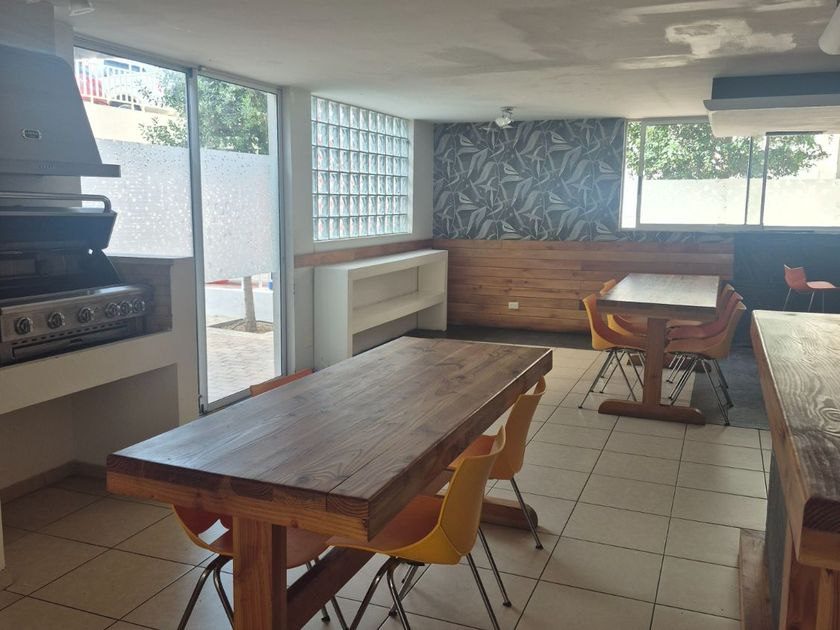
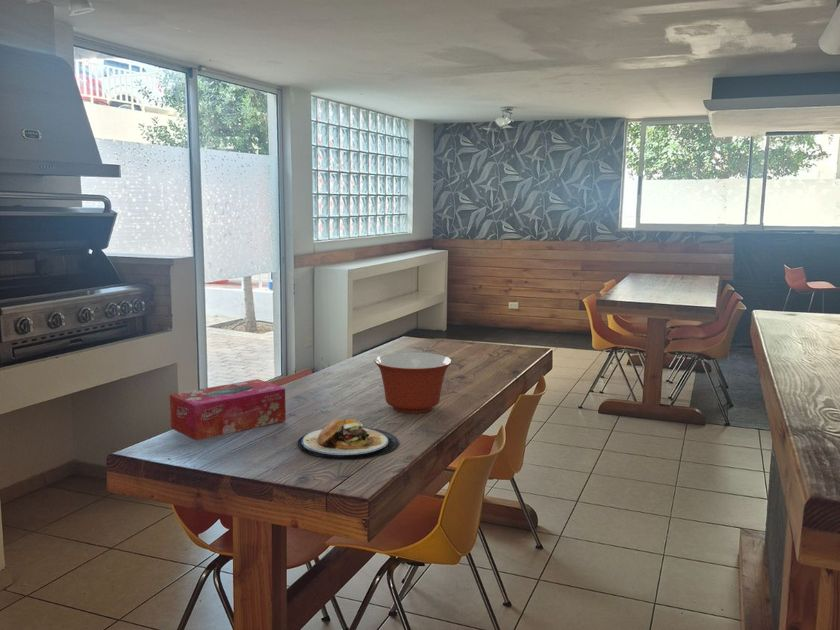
+ tissue box [169,378,287,441]
+ plate [297,418,400,461]
+ mixing bowl [373,351,453,414]
